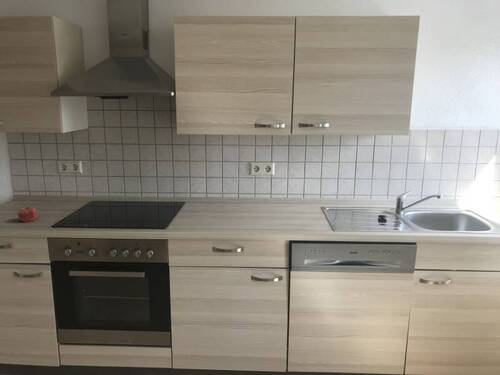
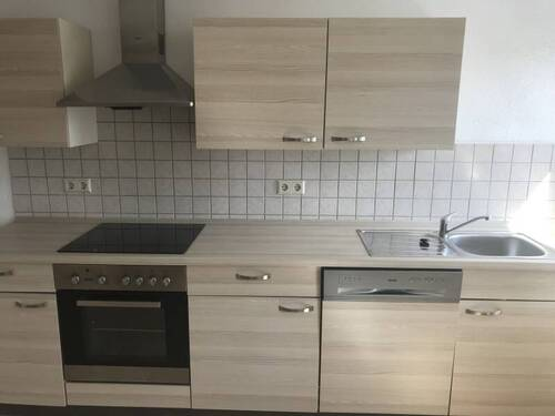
- apple [17,205,38,223]
